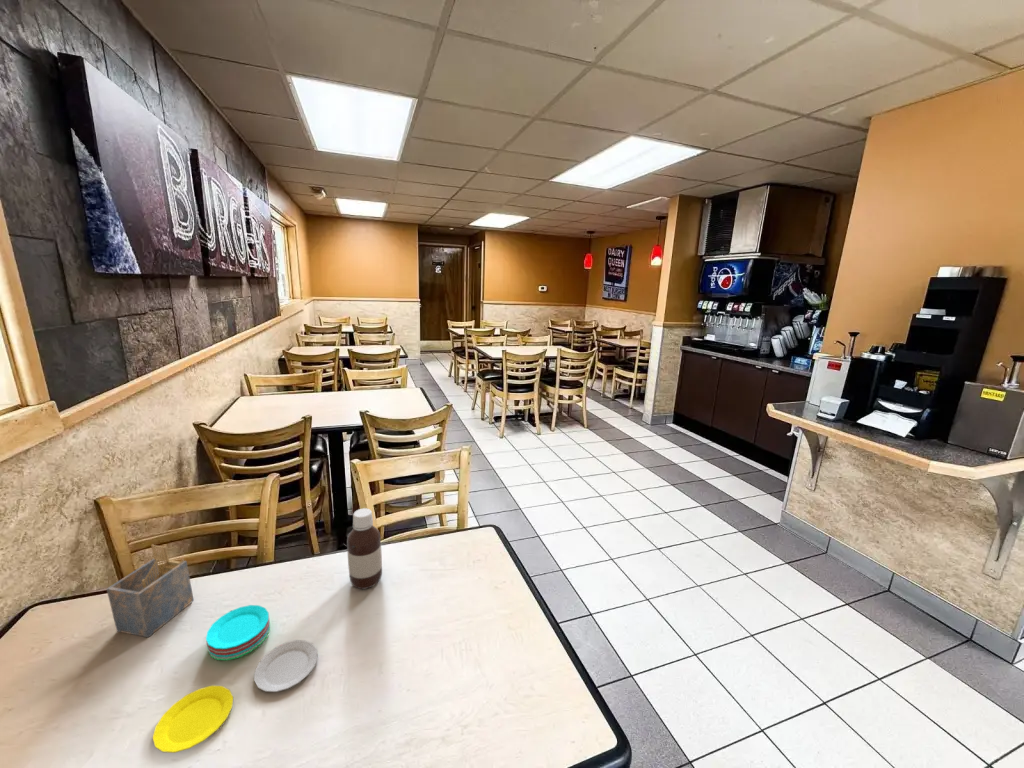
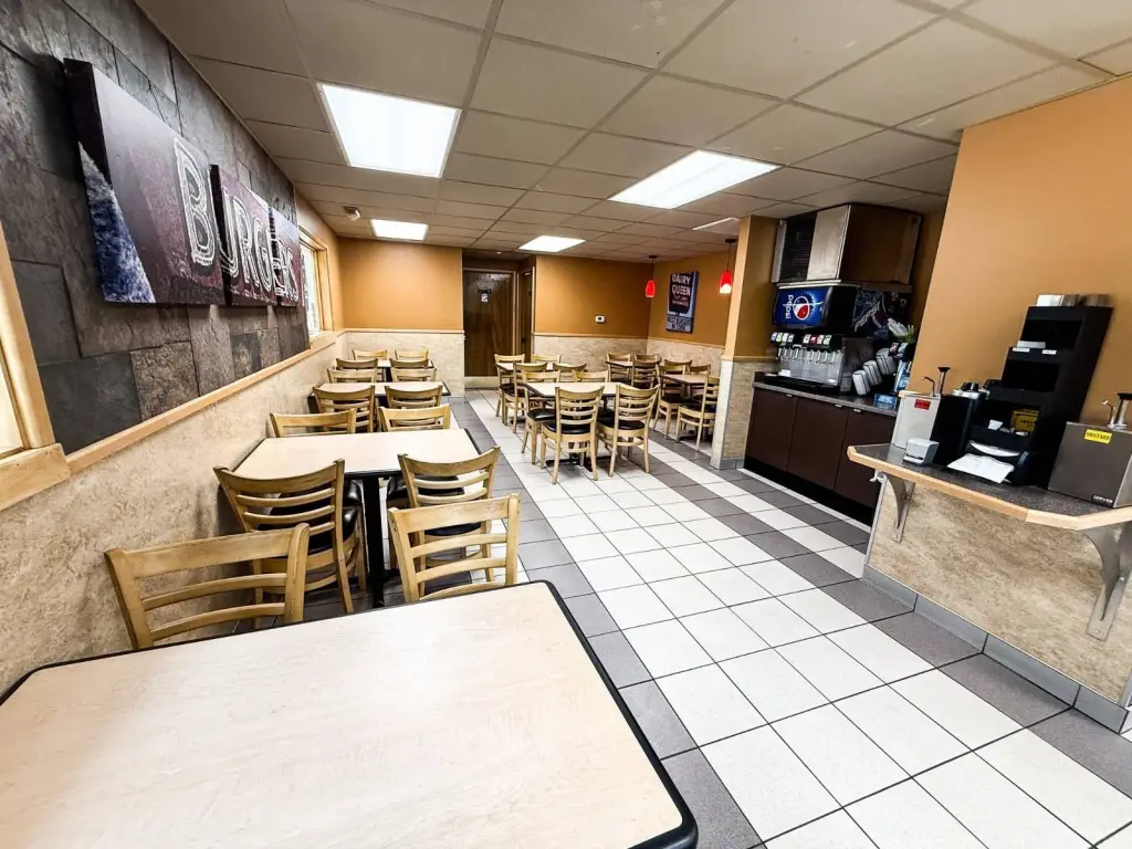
- bottle [346,507,383,590]
- napkin holder [106,543,195,638]
- plate [152,604,319,754]
